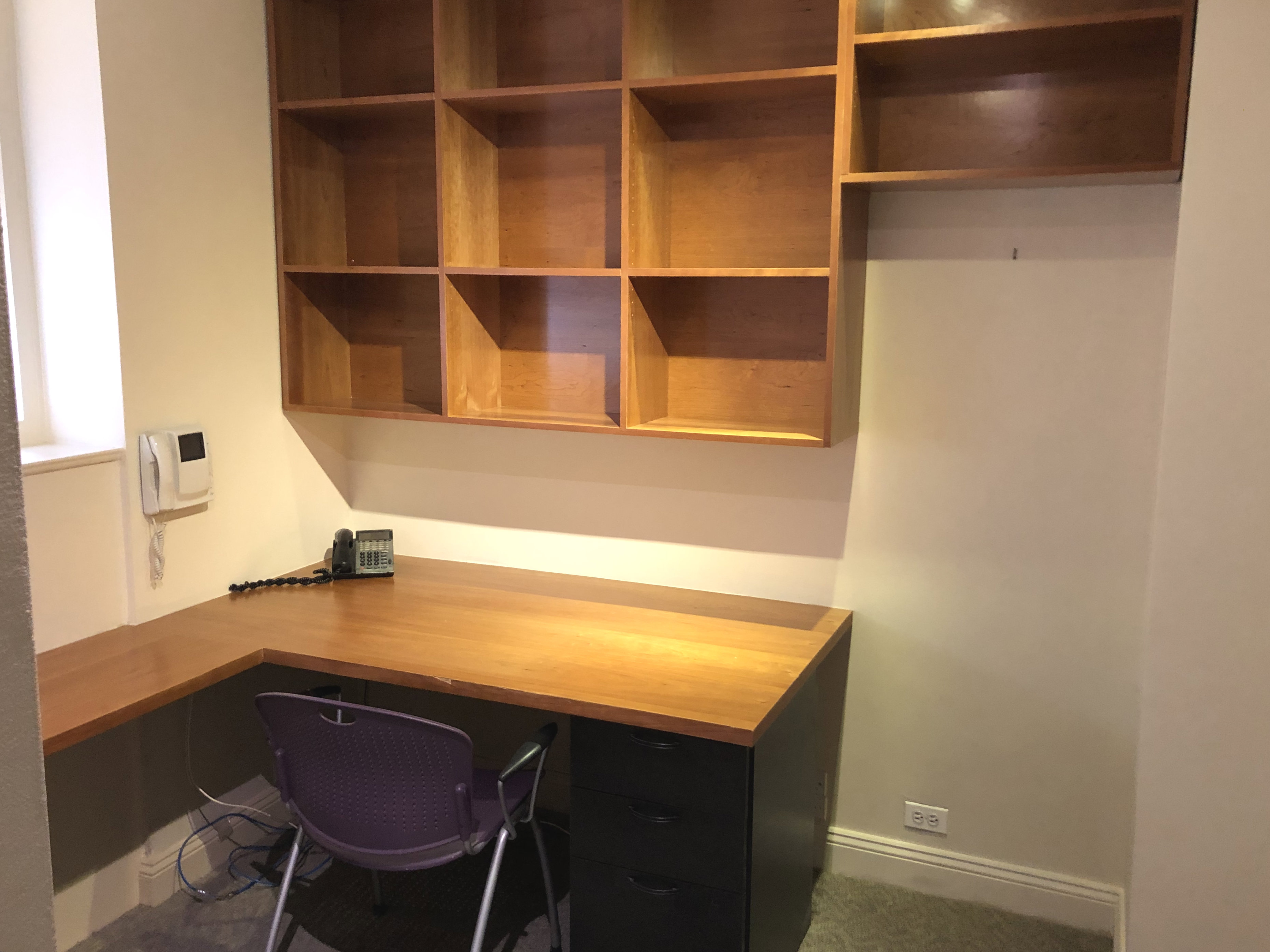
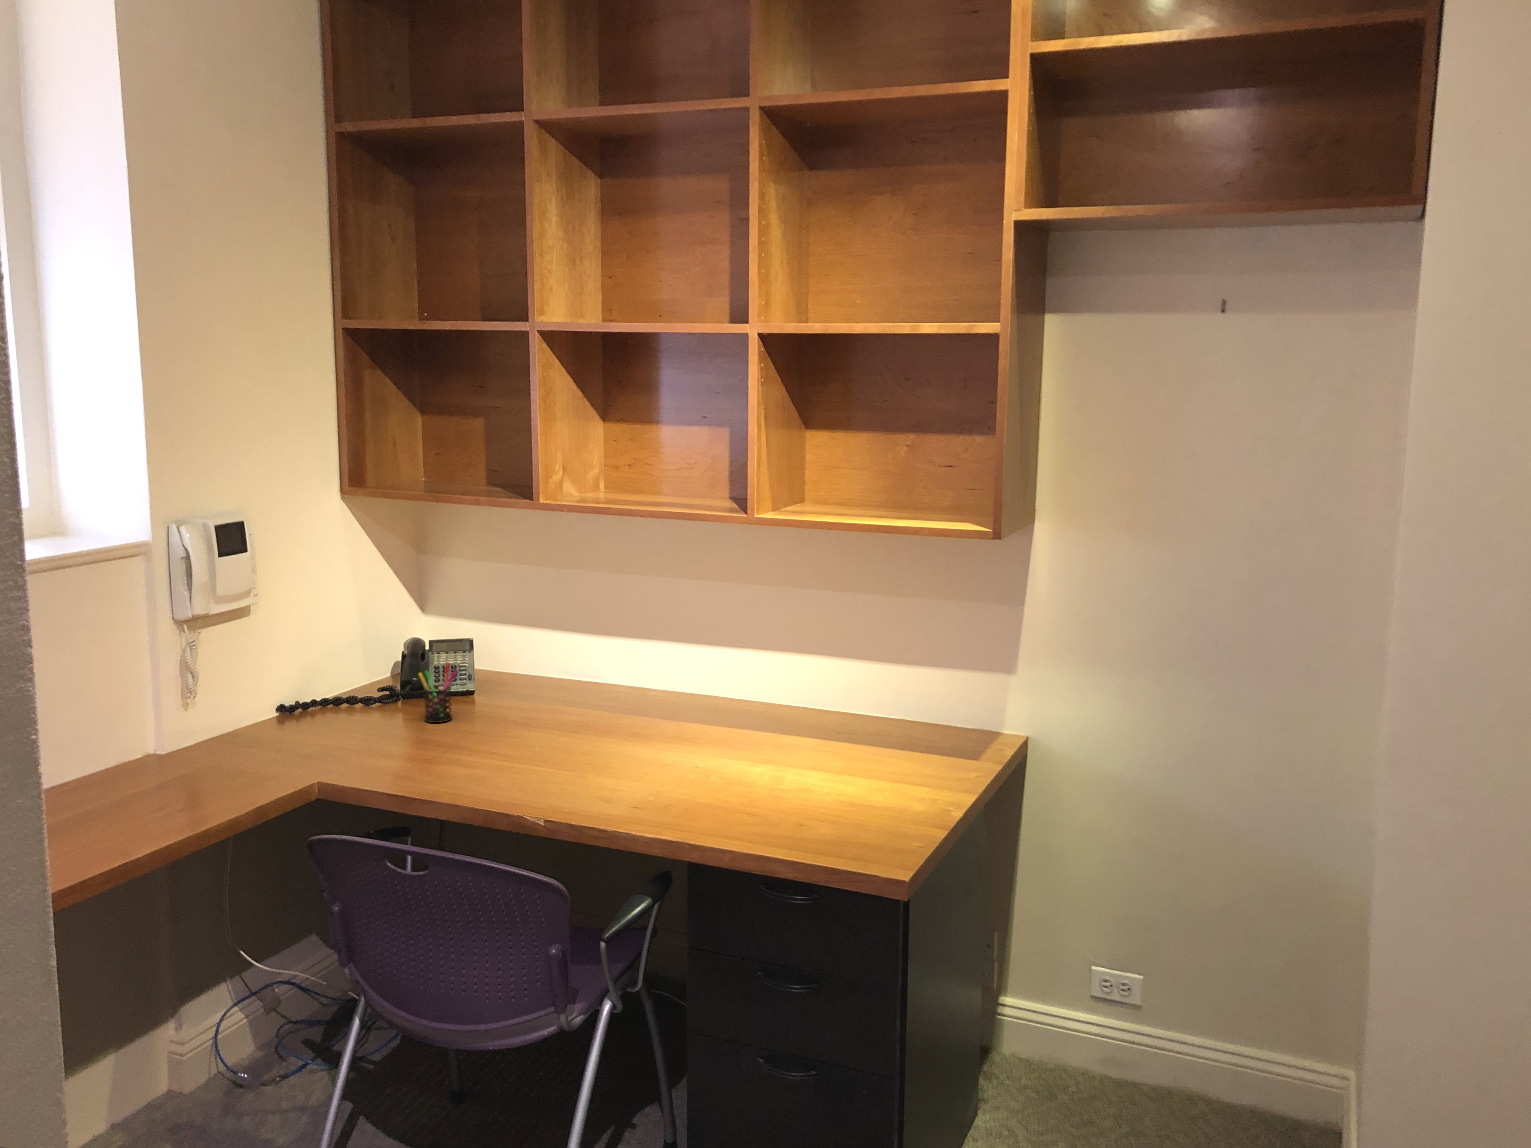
+ pen holder [418,662,459,724]
